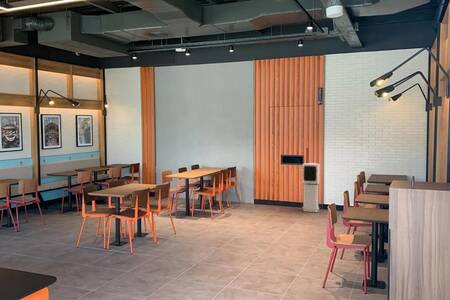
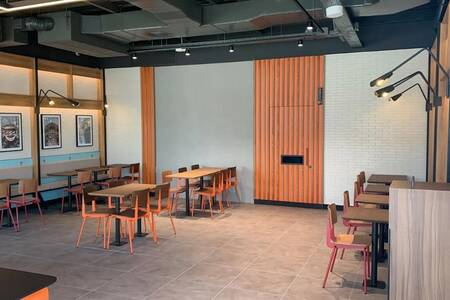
- air purifier [302,162,320,213]
